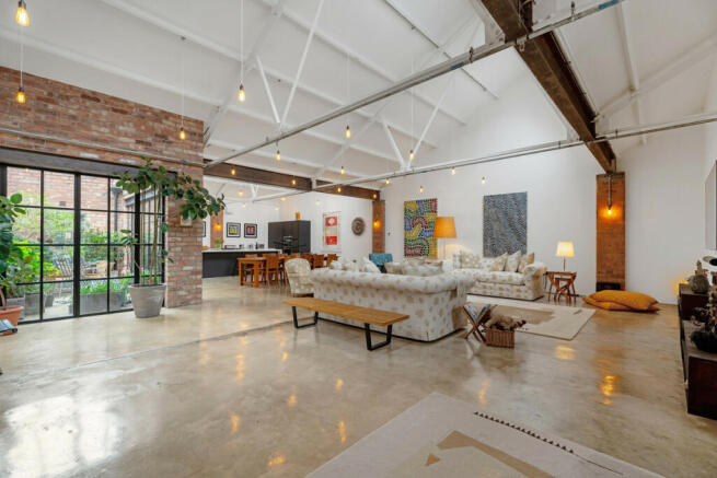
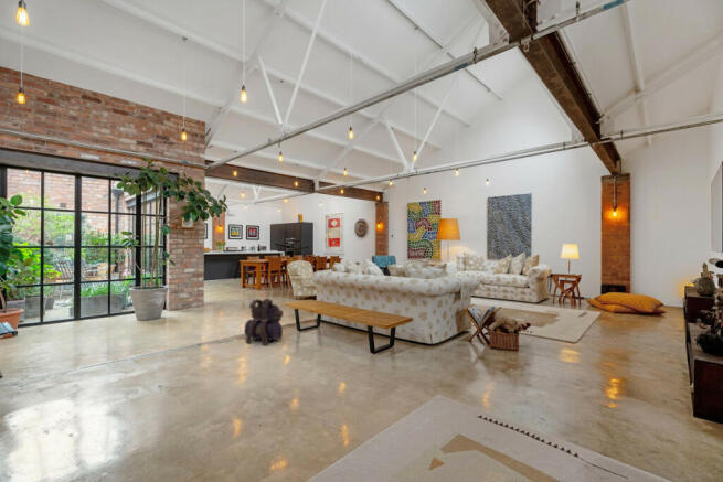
+ backpack [243,298,285,346]
